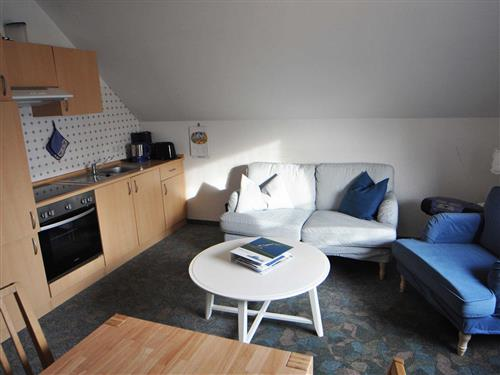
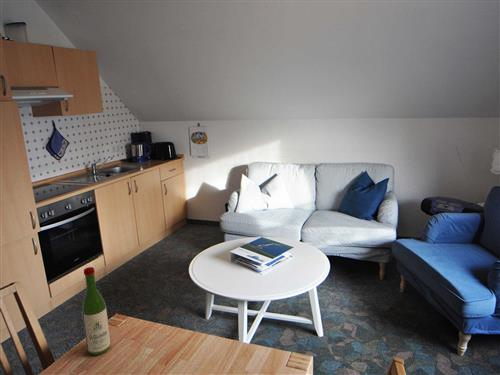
+ wine bottle [81,266,111,356]
